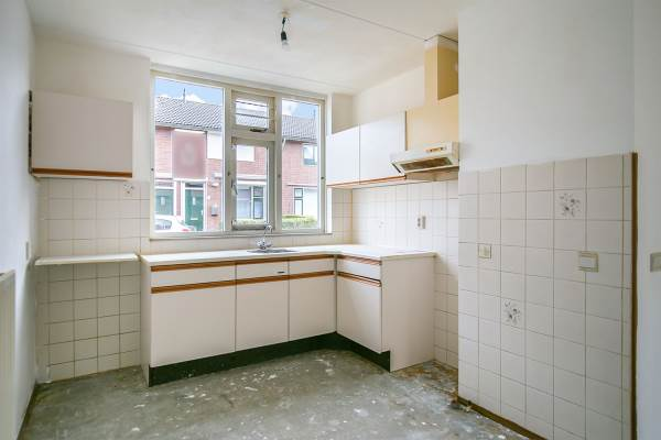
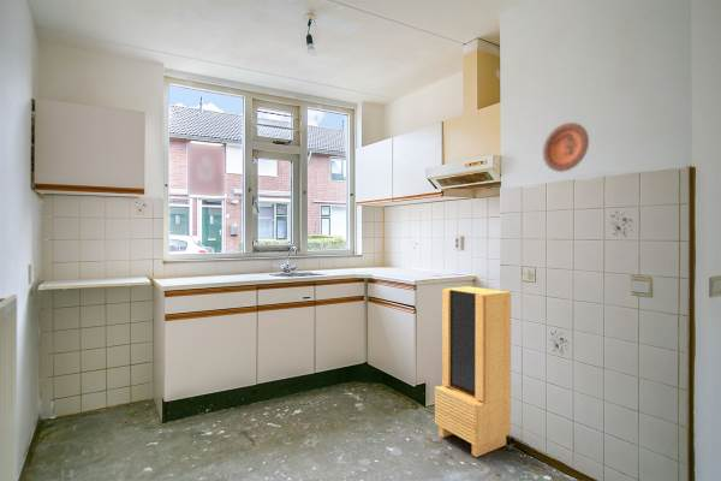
+ decorative plate [542,121,590,173]
+ storage cabinet [434,285,512,458]
